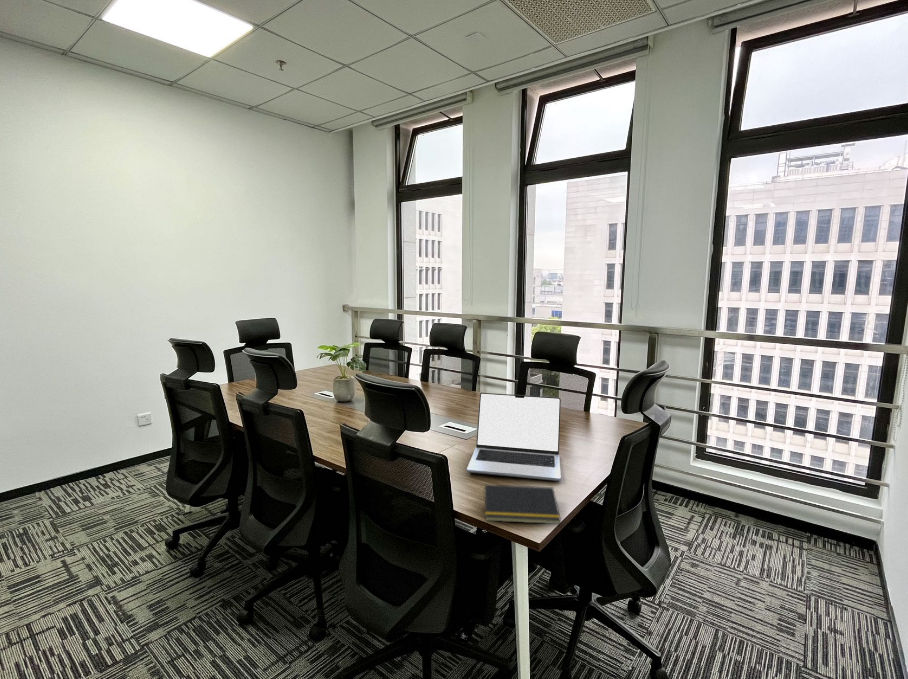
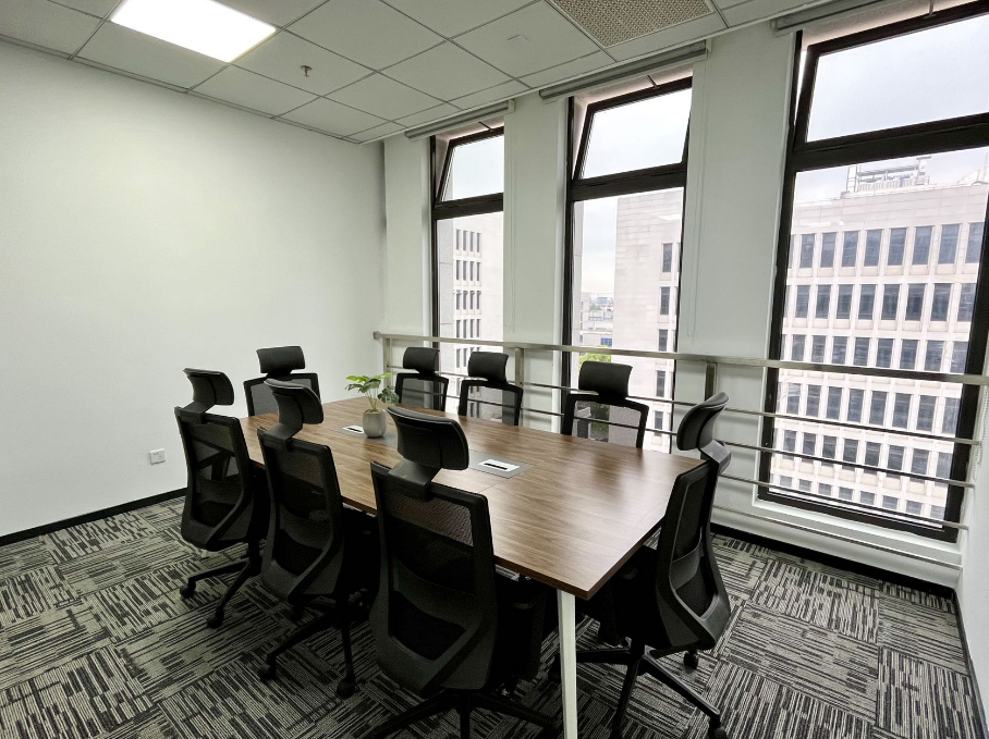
- laptop [466,392,562,482]
- notepad [482,484,562,525]
